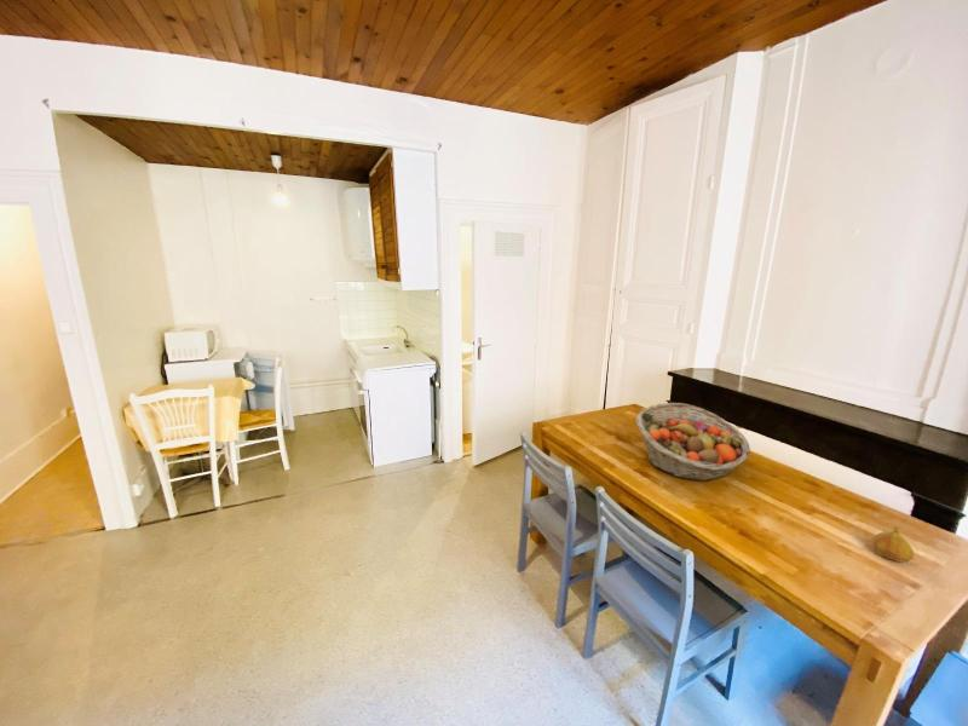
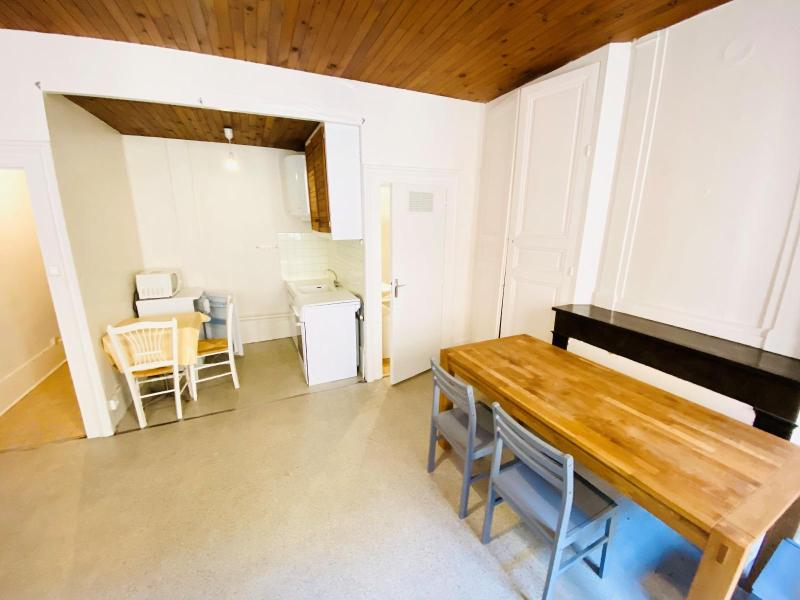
- fruit [871,525,915,564]
- fruit basket [635,402,751,482]
